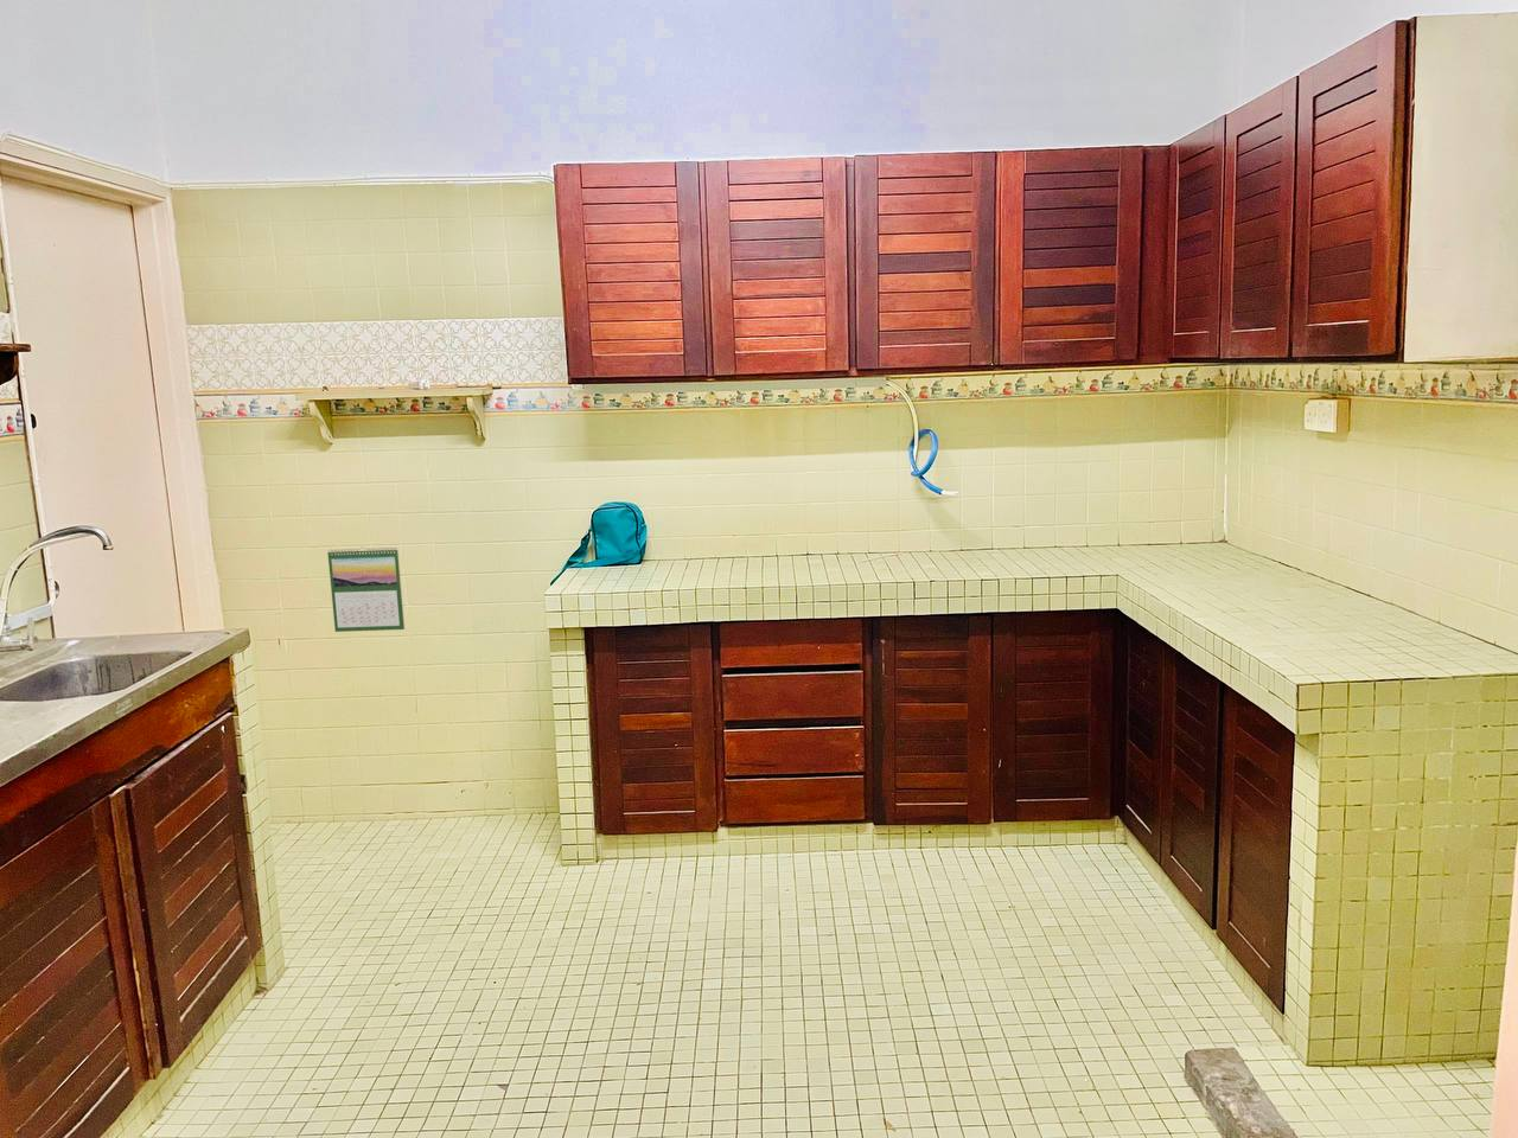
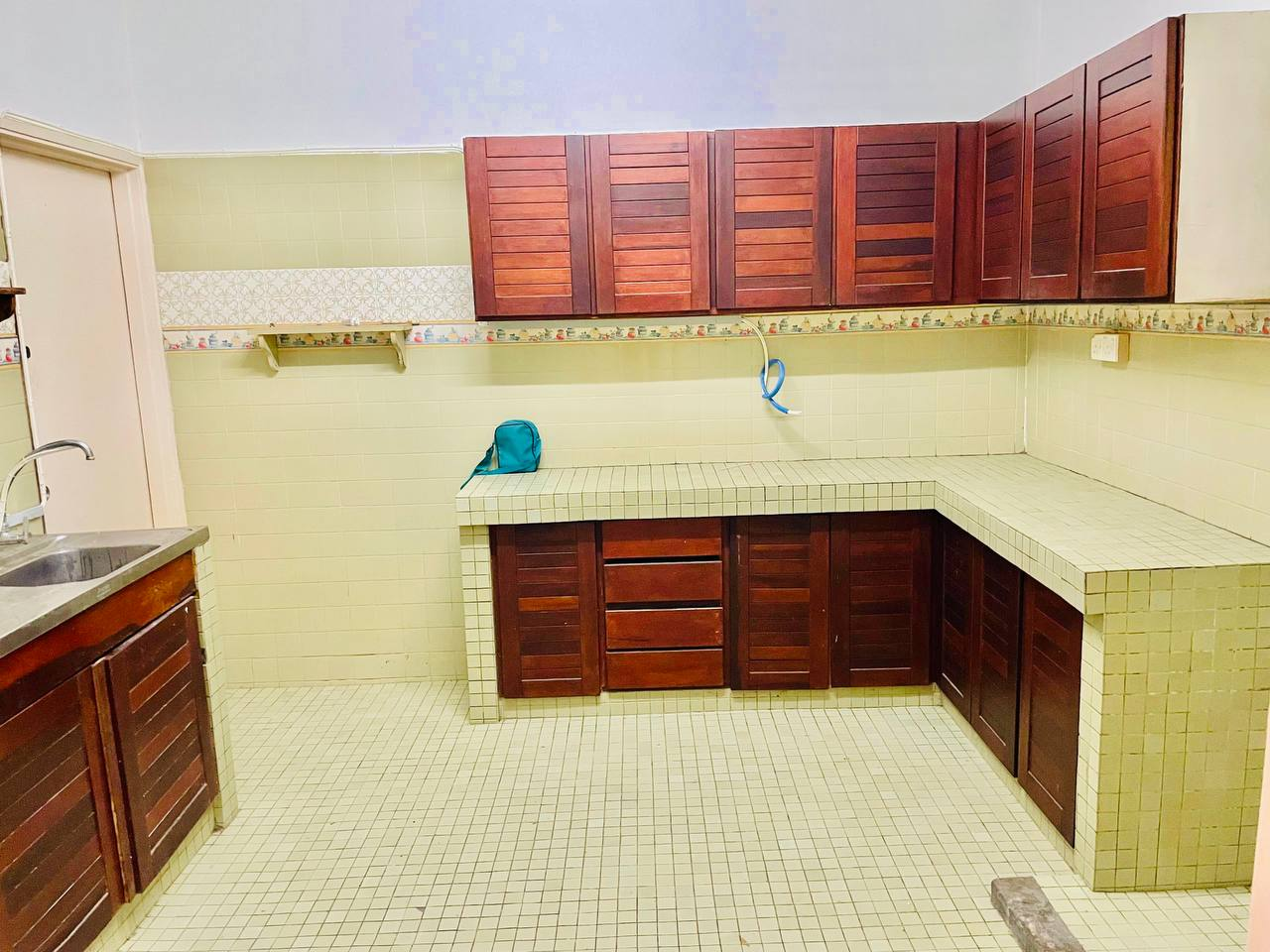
- calendar [326,546,405,634]
